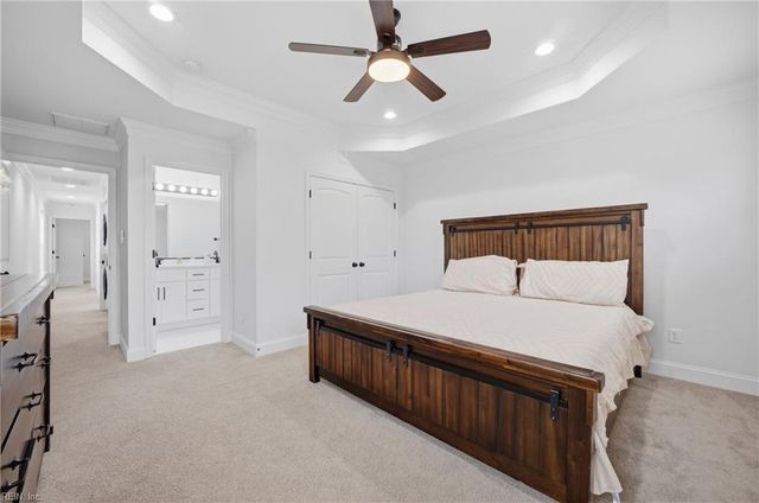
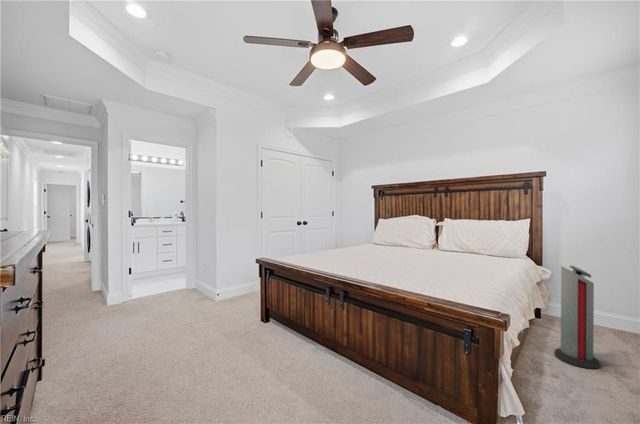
+ air purifier [554,264,601,370]
